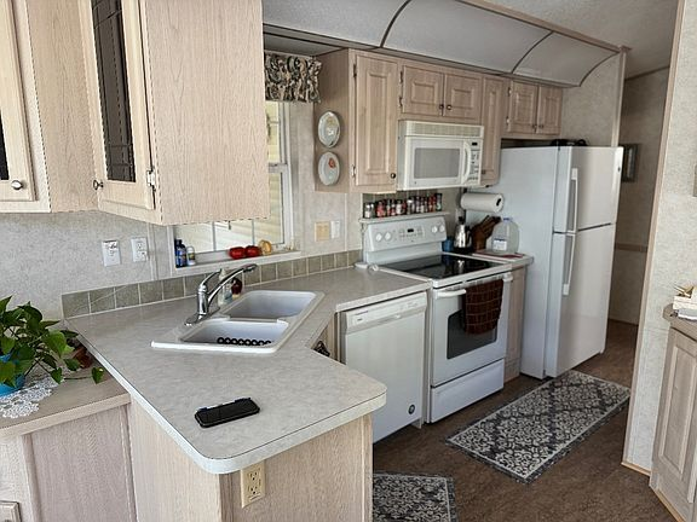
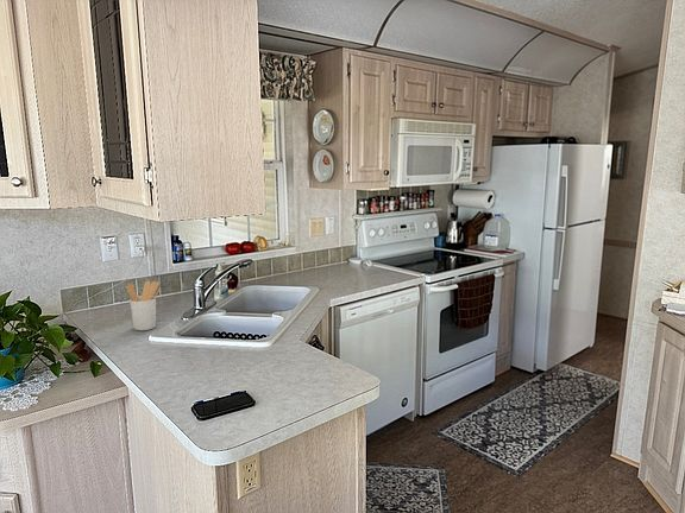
+ utensil holder [125,280,162,331]
